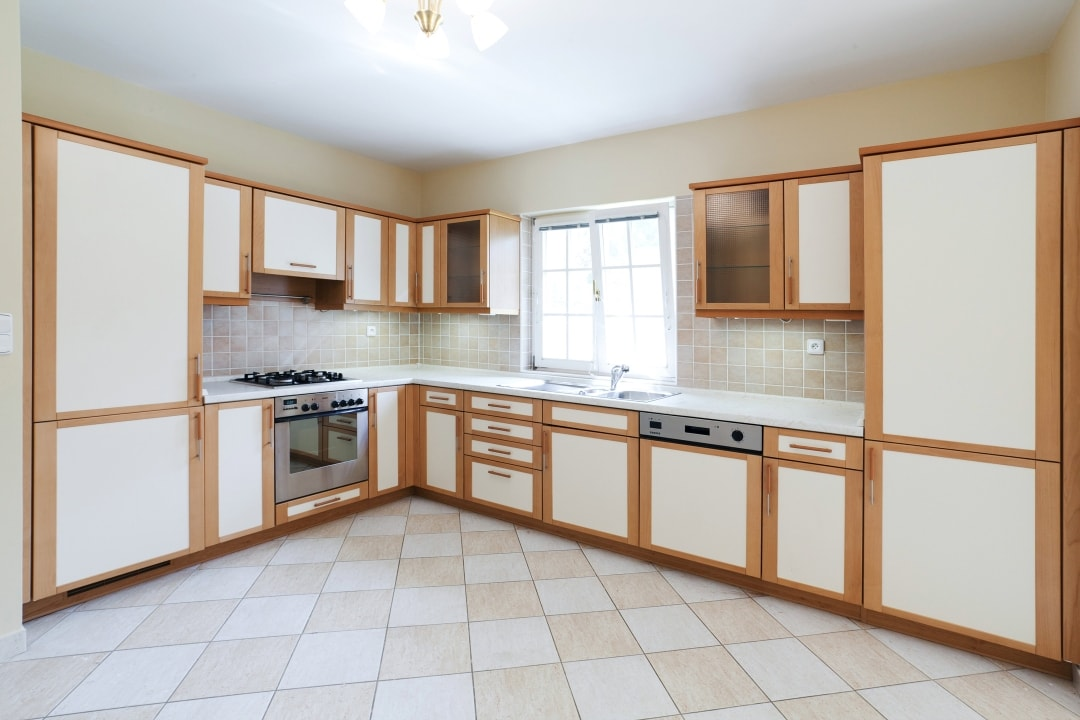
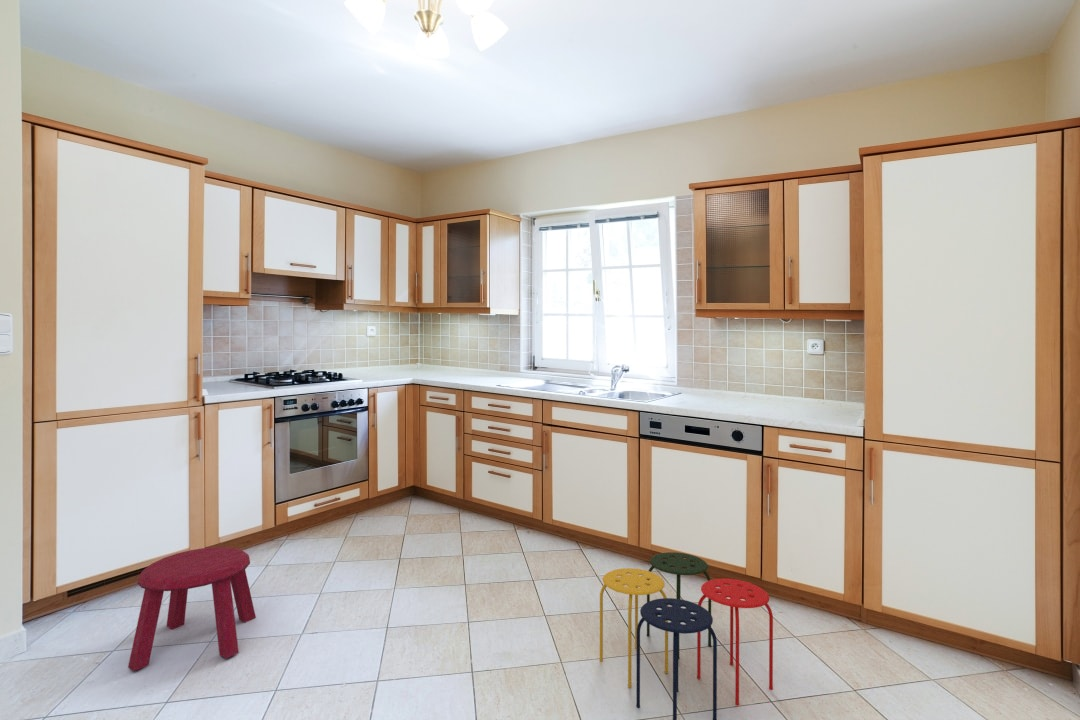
+ stool [599,551,774,720]
+ stool [127,546,257,672]
